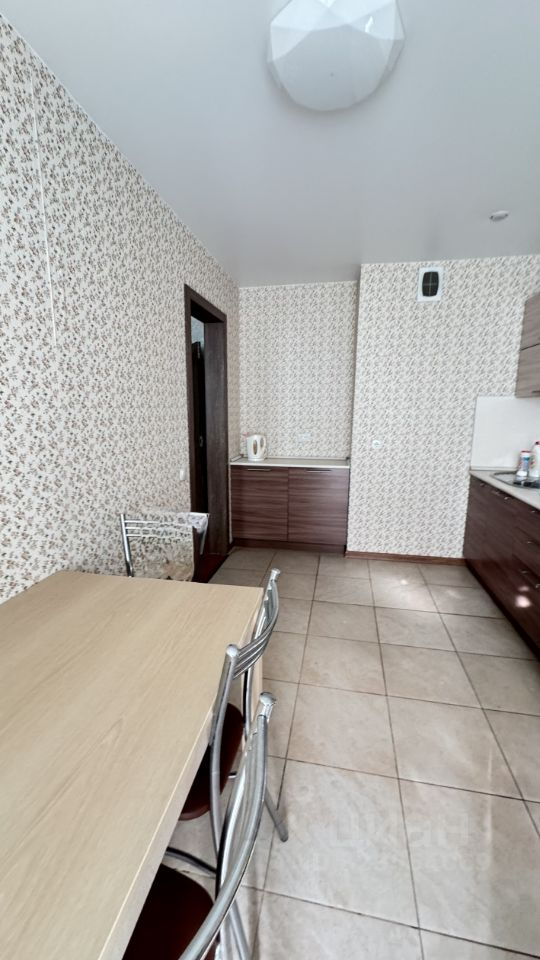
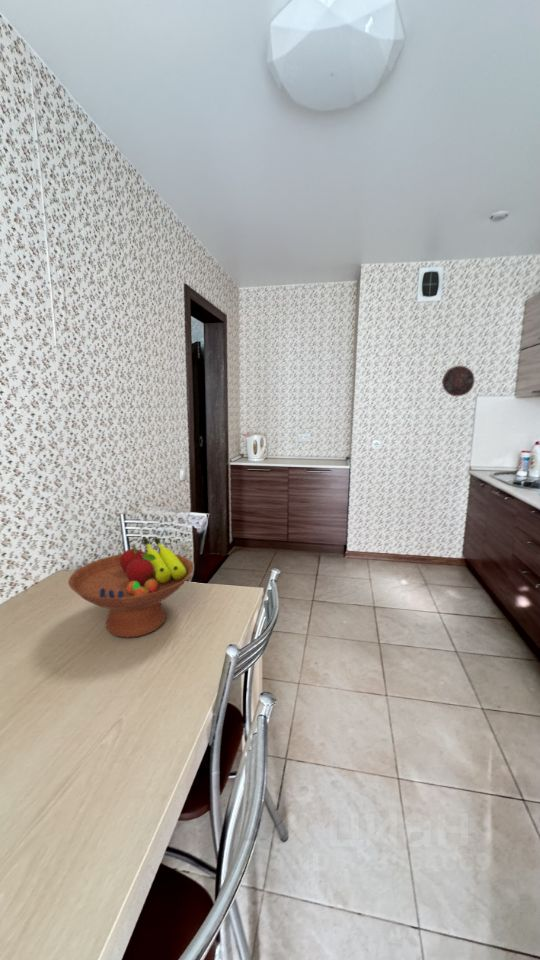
+ decorative plate [441,364,476,397]
+ fruit bowl [67,536,194,639]
